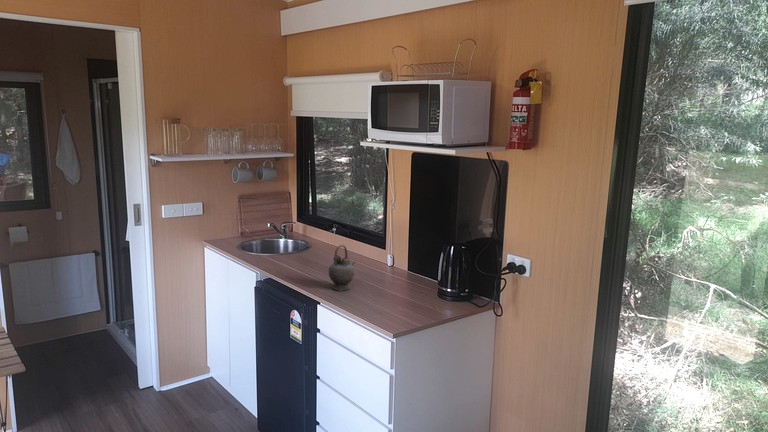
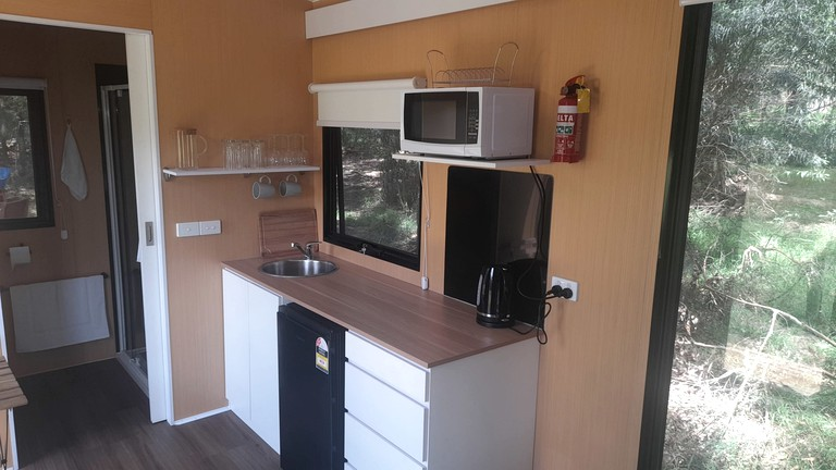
- teapot [327,244,356,292]
